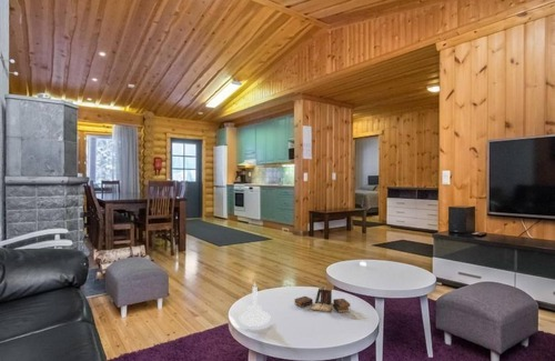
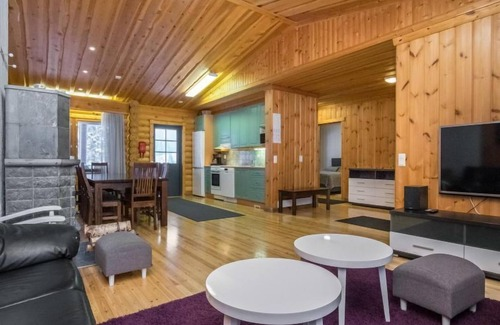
- candle holder [239,280,271,328]
- book [293,285,351,313]
